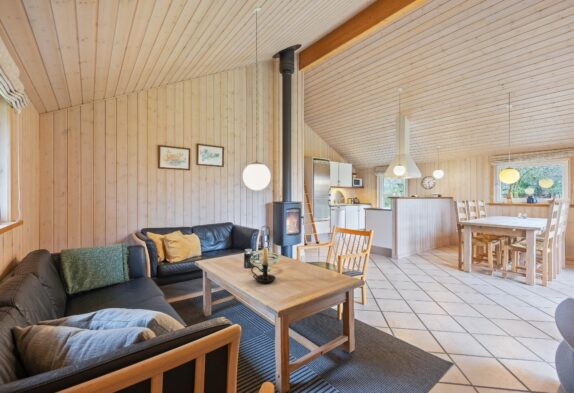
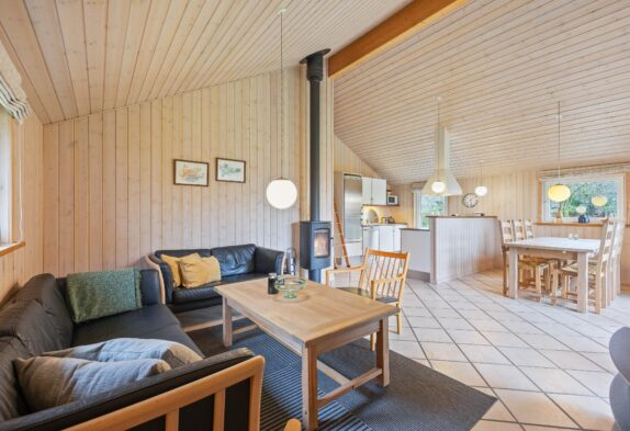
- candle holder [250,243,277,284]
